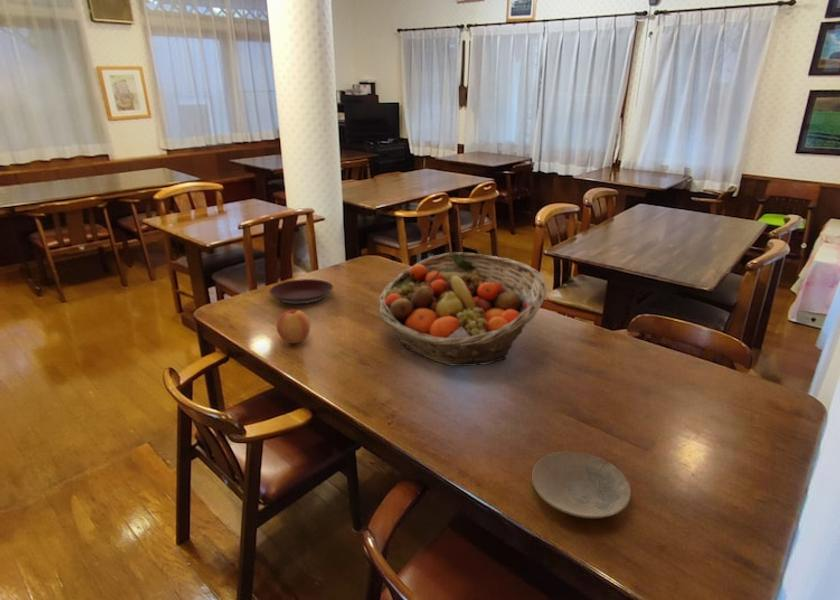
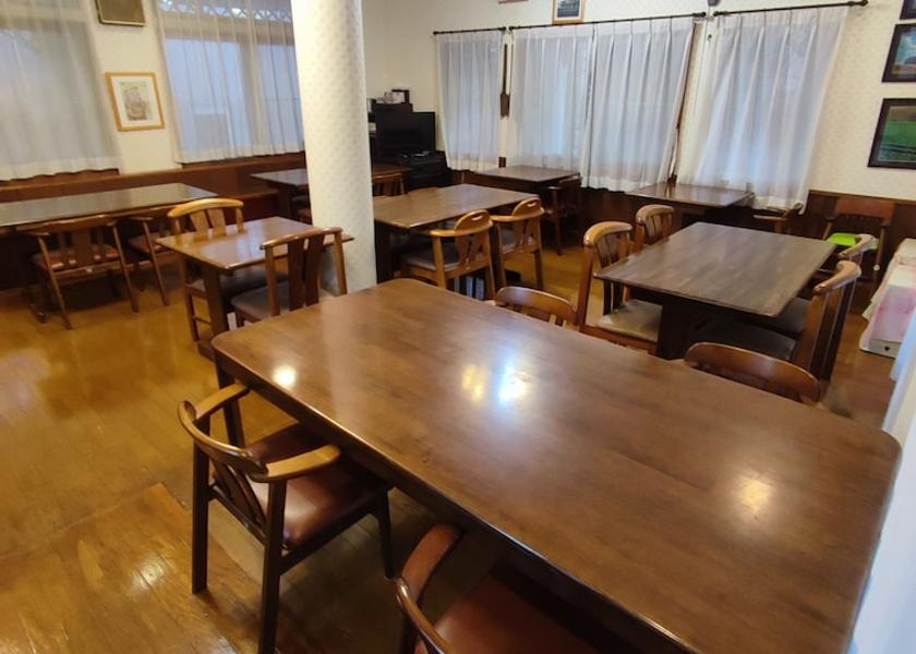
- plate [268,278,334,305]
- apple [276,307,312,344]
- fruit basket [378,251,548,367]
- plate [531,451,632,519]
